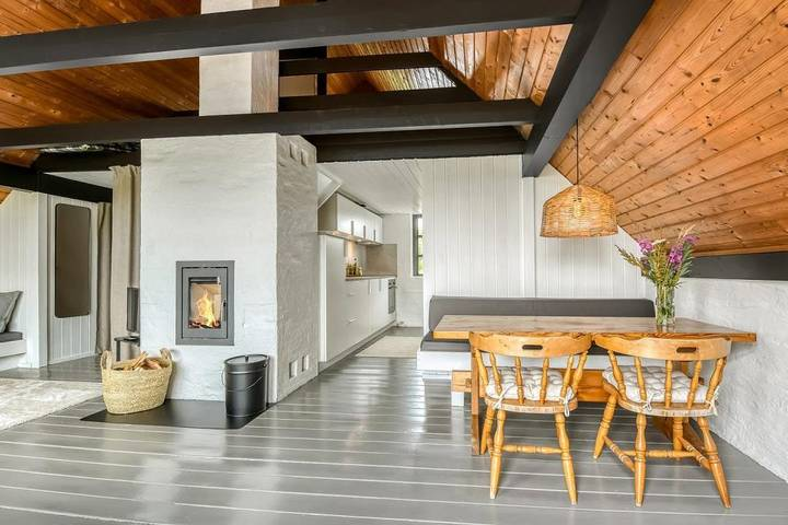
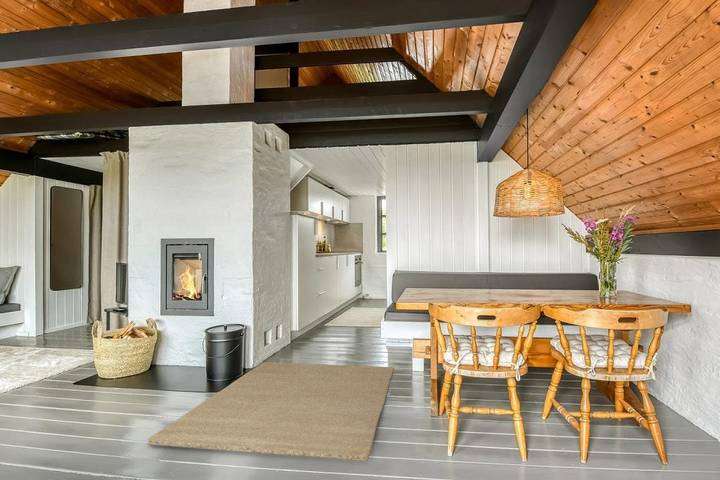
+ rug [147,361,395,462]
